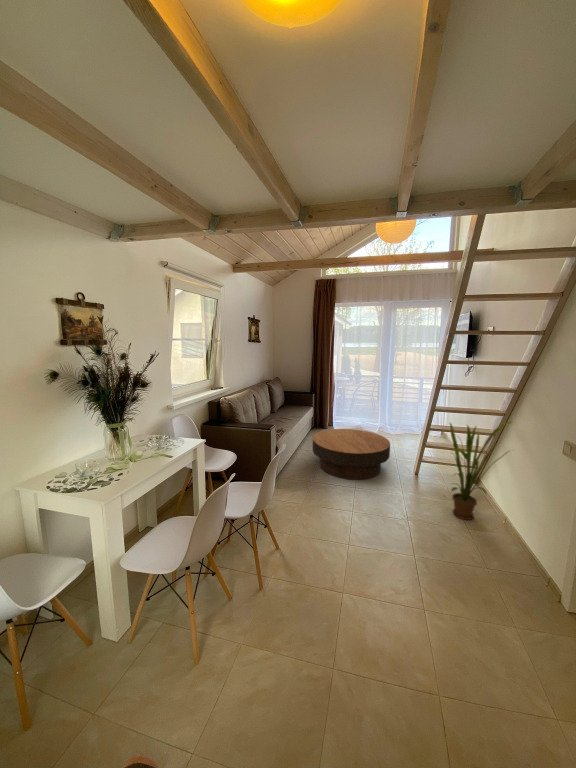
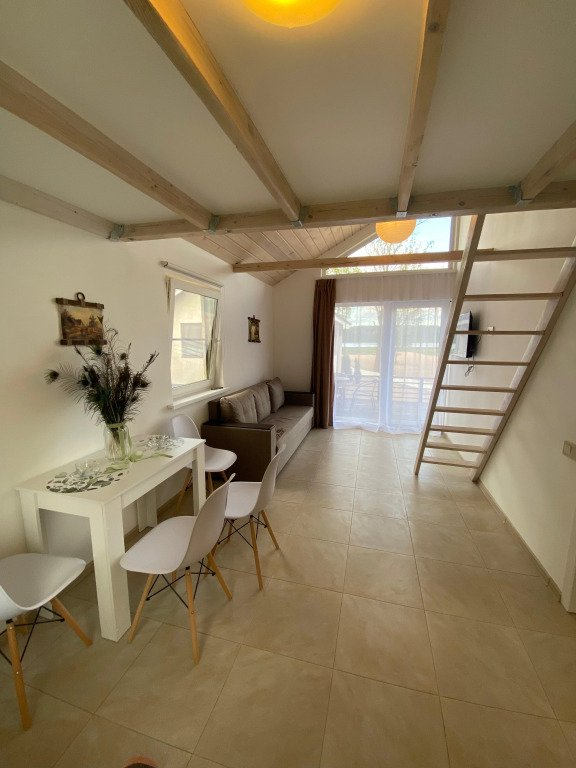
- coffee table [312,428,391,481]
- house plant [449,421,515,521]
